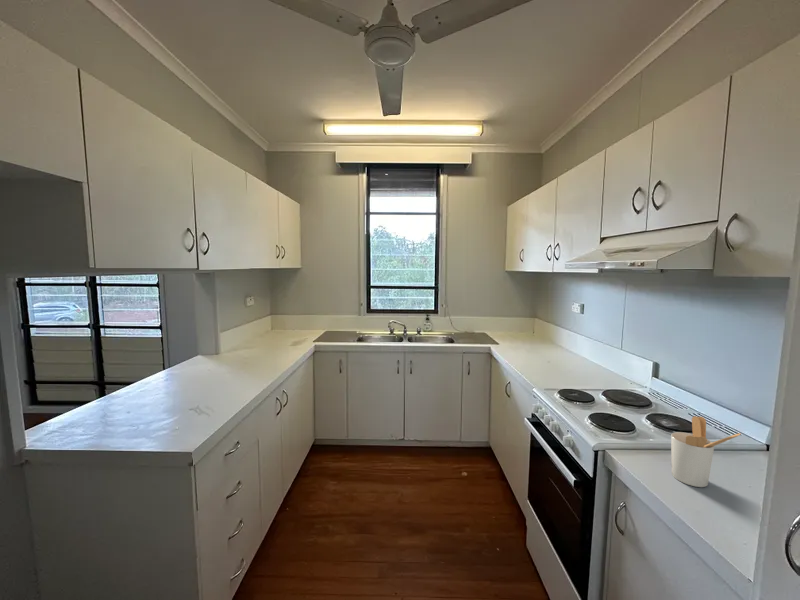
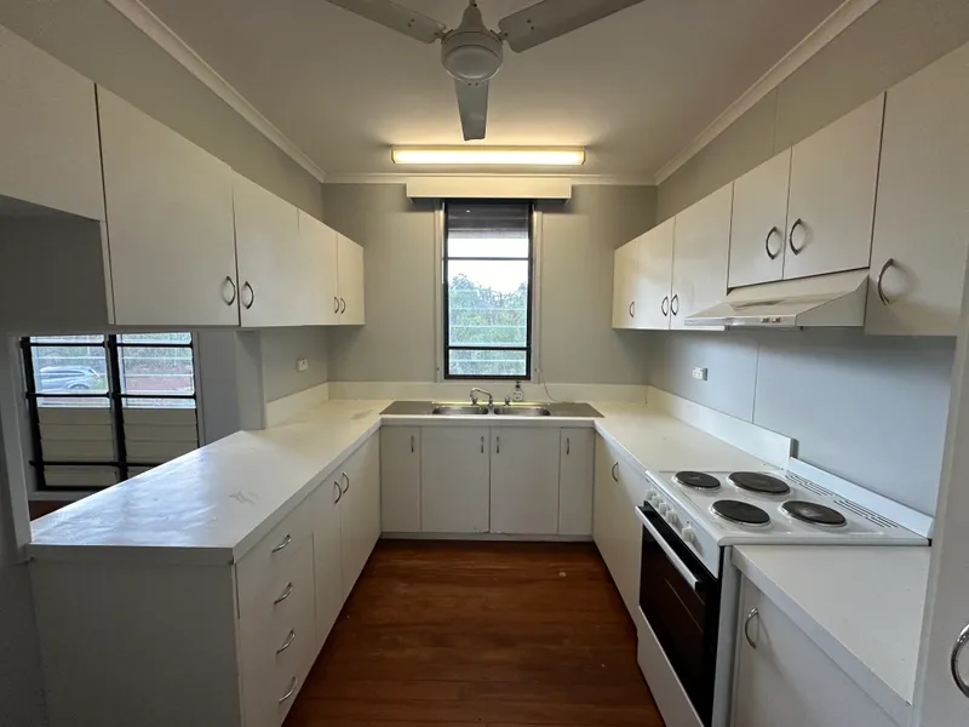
- utensil holder [670,415,742,488]
